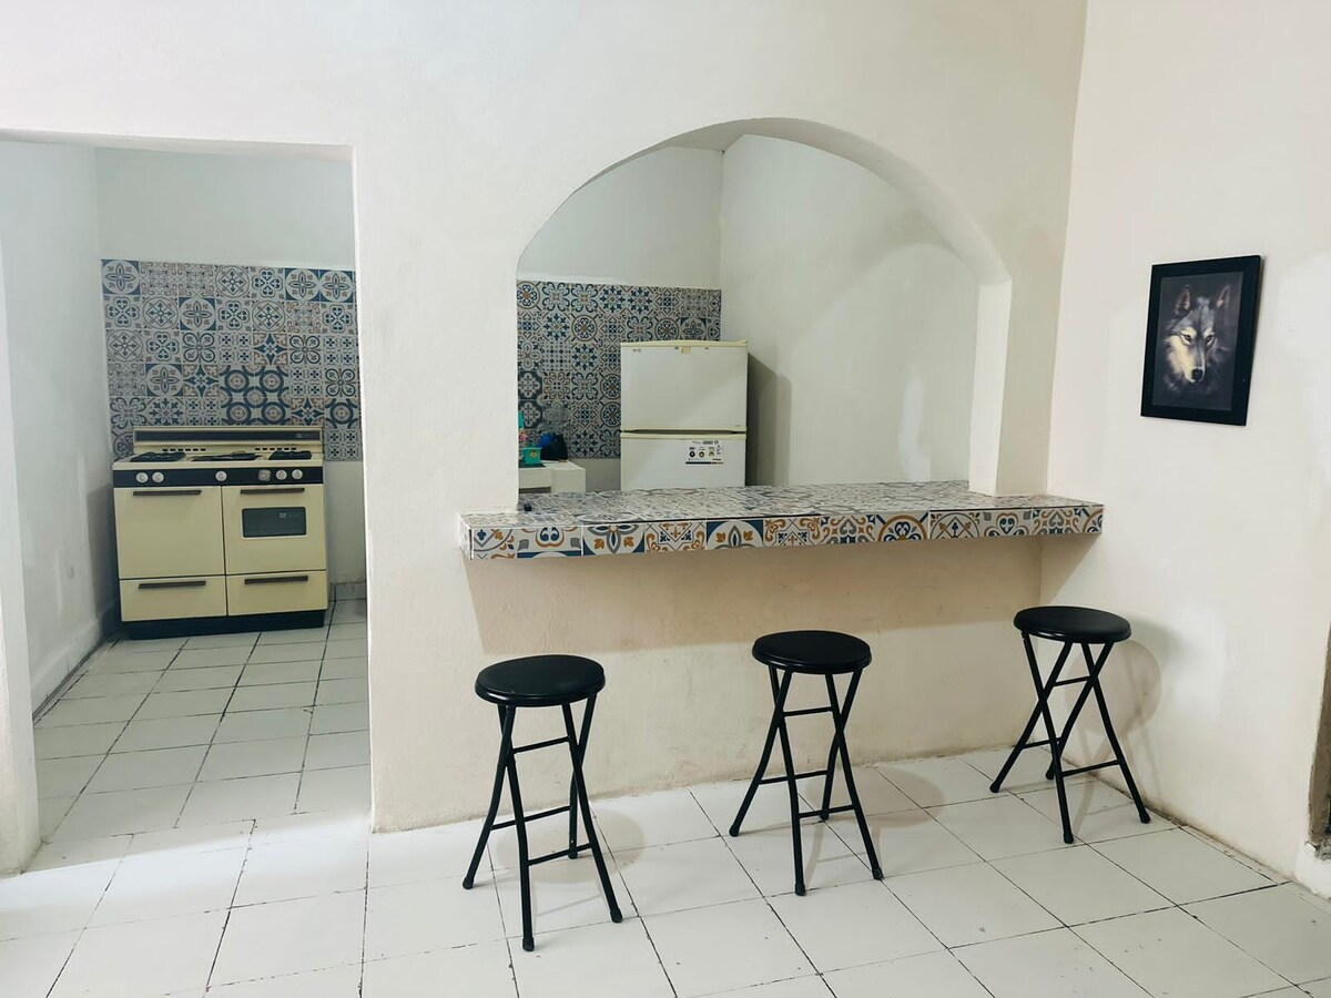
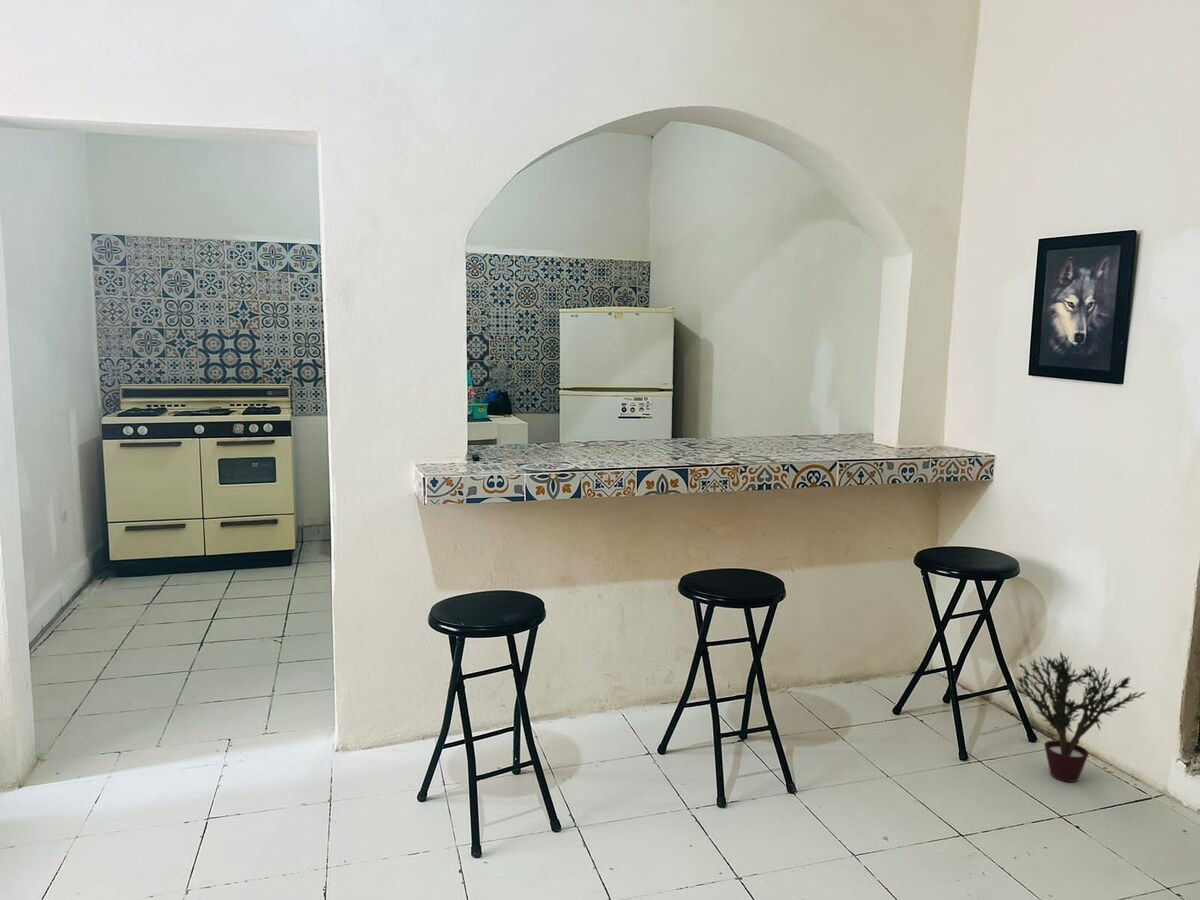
+ potted plant [1005,651,1147,783]
